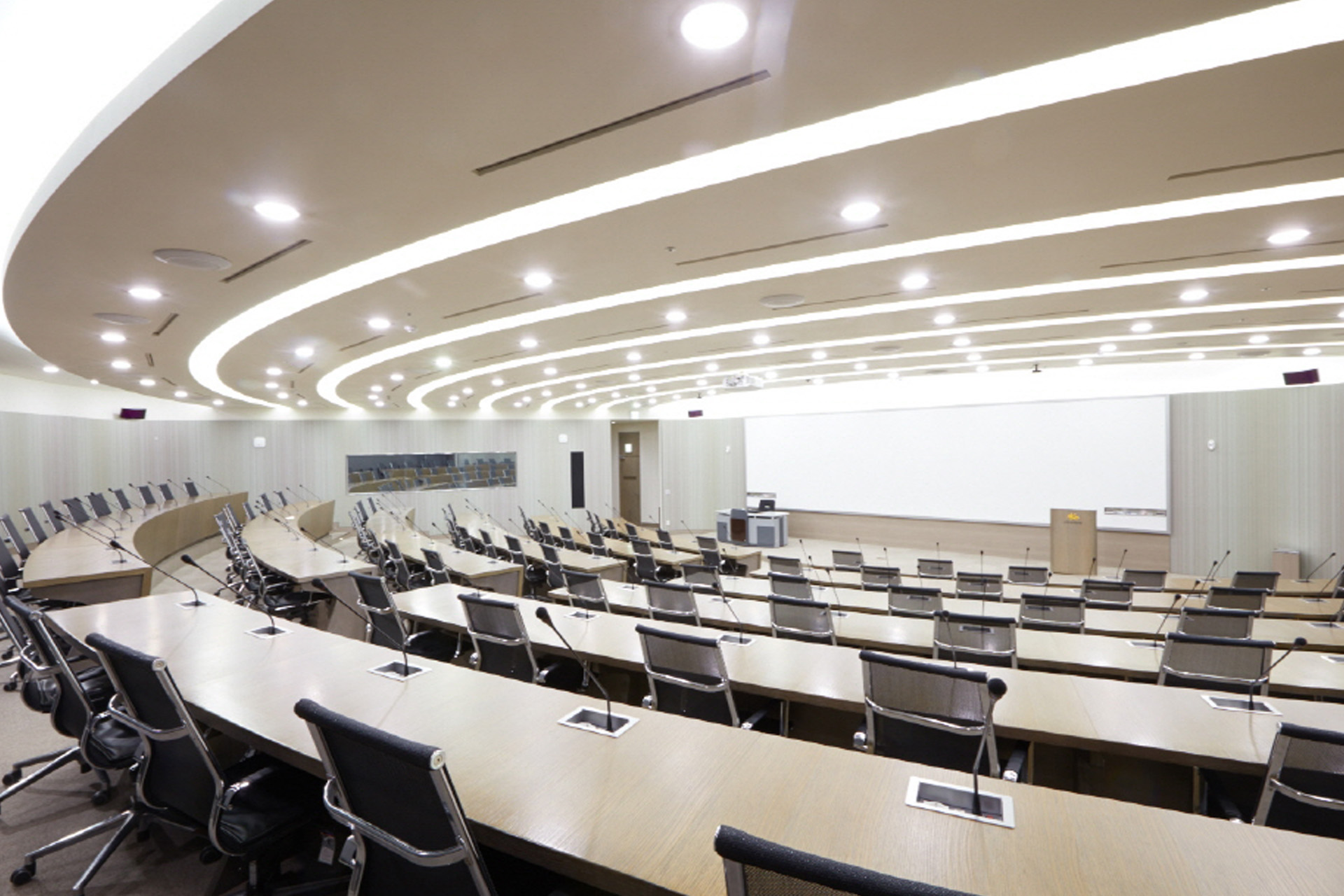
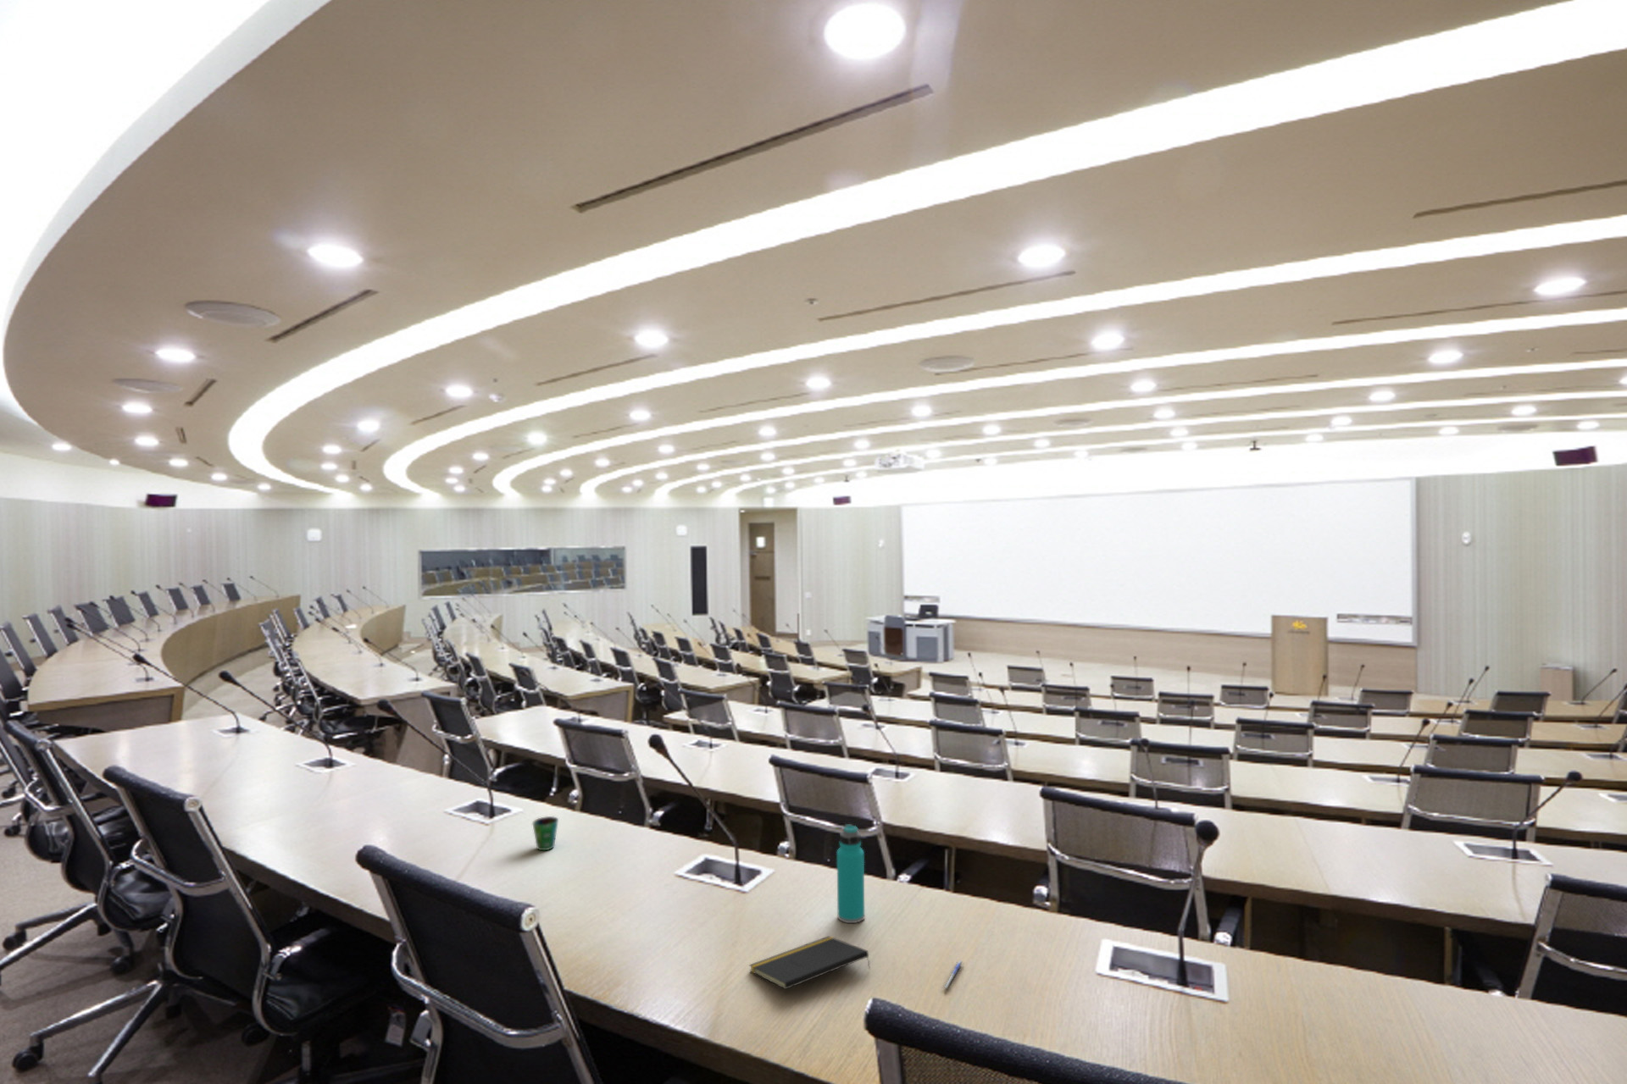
+ notepad [748,935,872,990]
+ cup [531,815,559,851]
+ pen [941,959,965,991]
+ water bottle [837,823,866,924]
